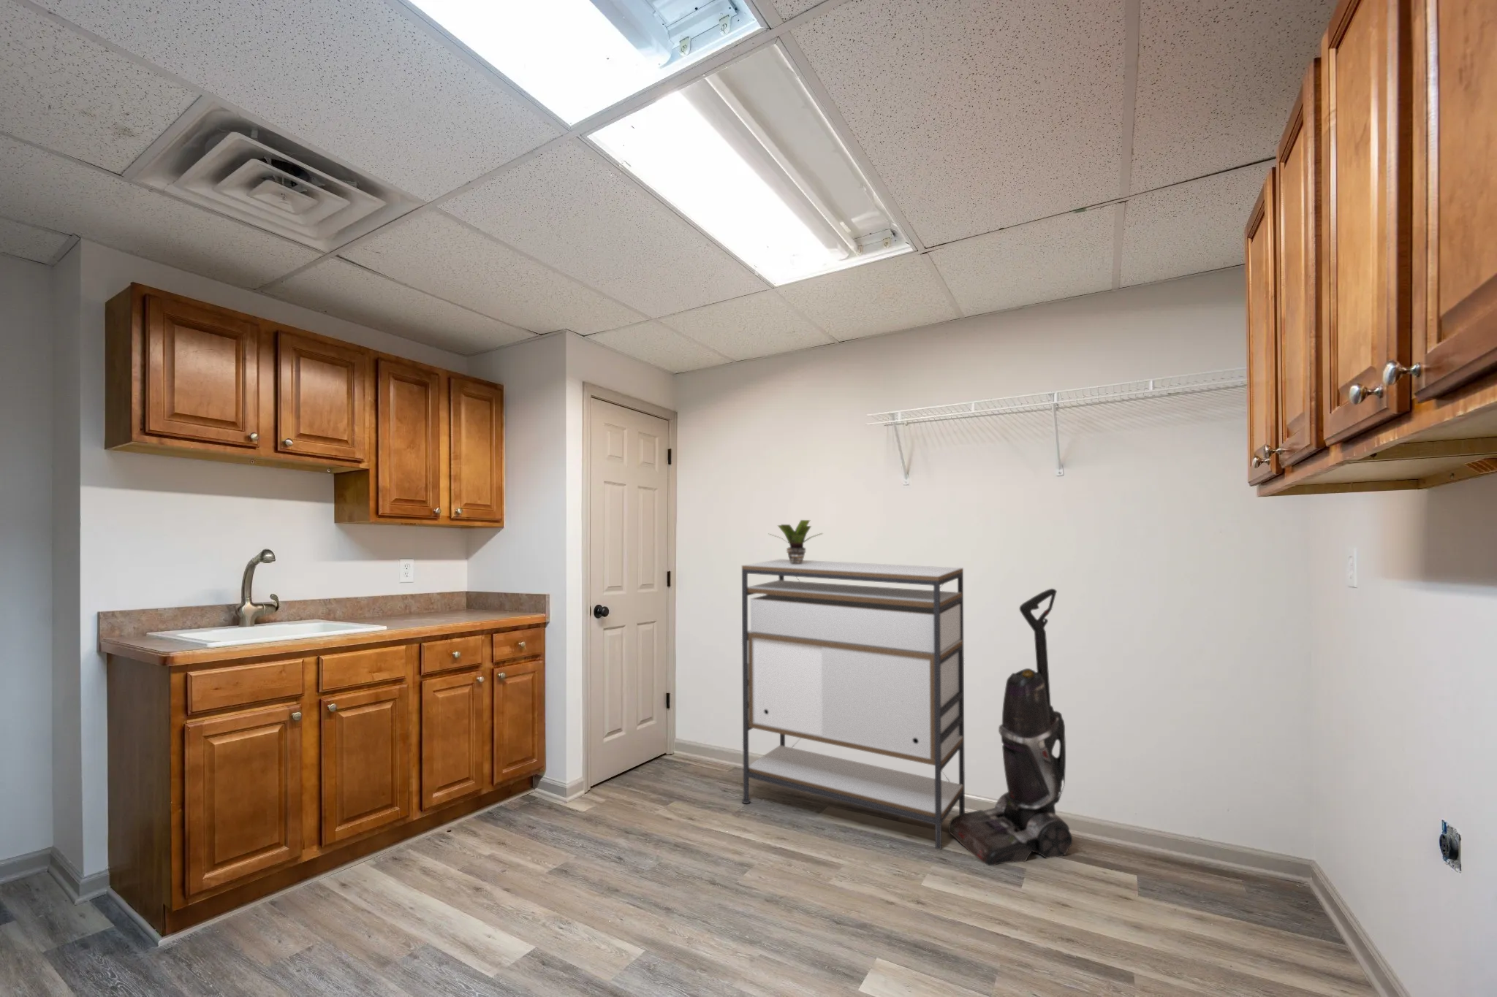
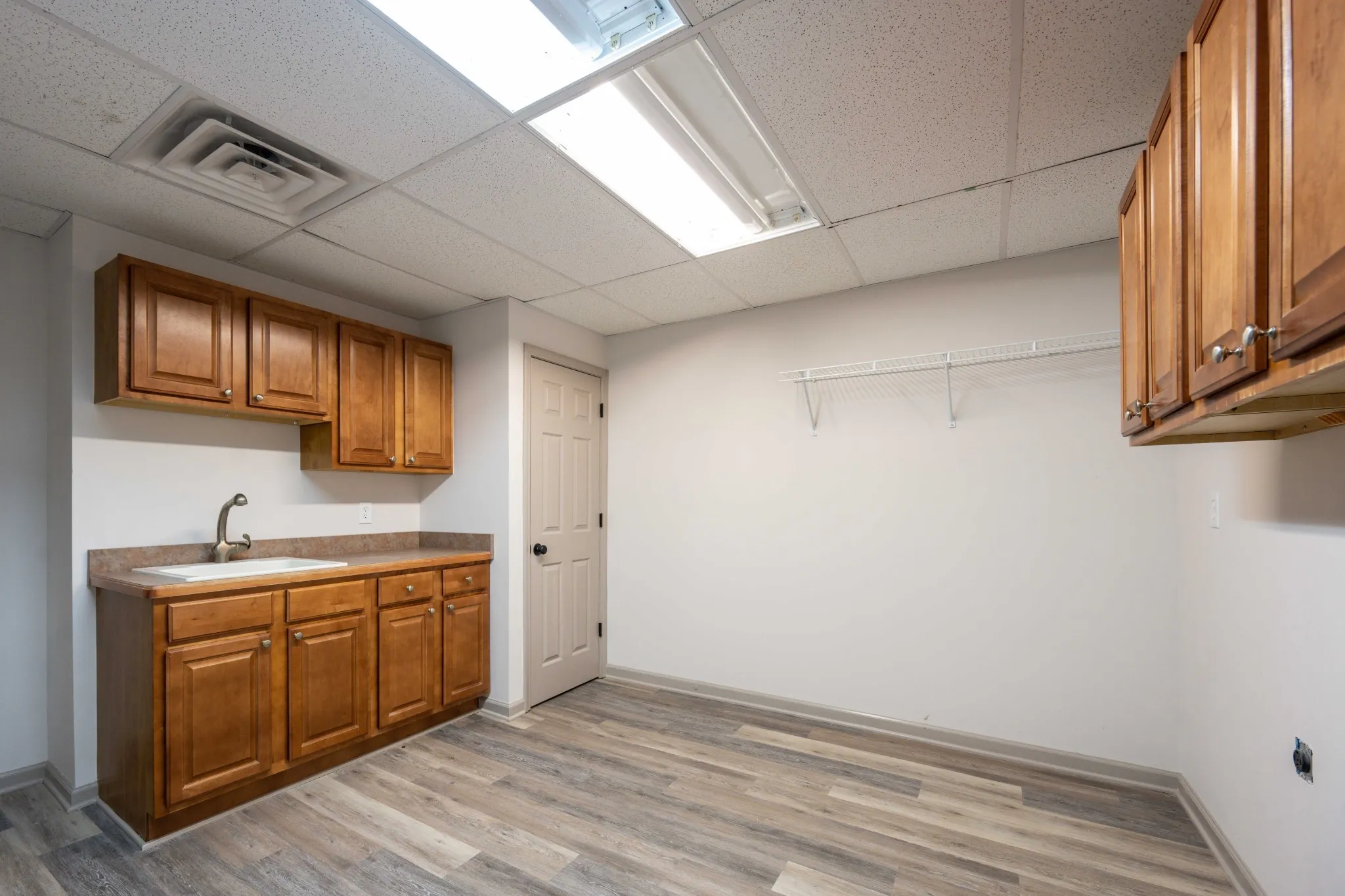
- vacuum cleaner [947,588,1073,867]
- potted plant [768,520,825,564]
- shelving unit [741,557,966,850]
